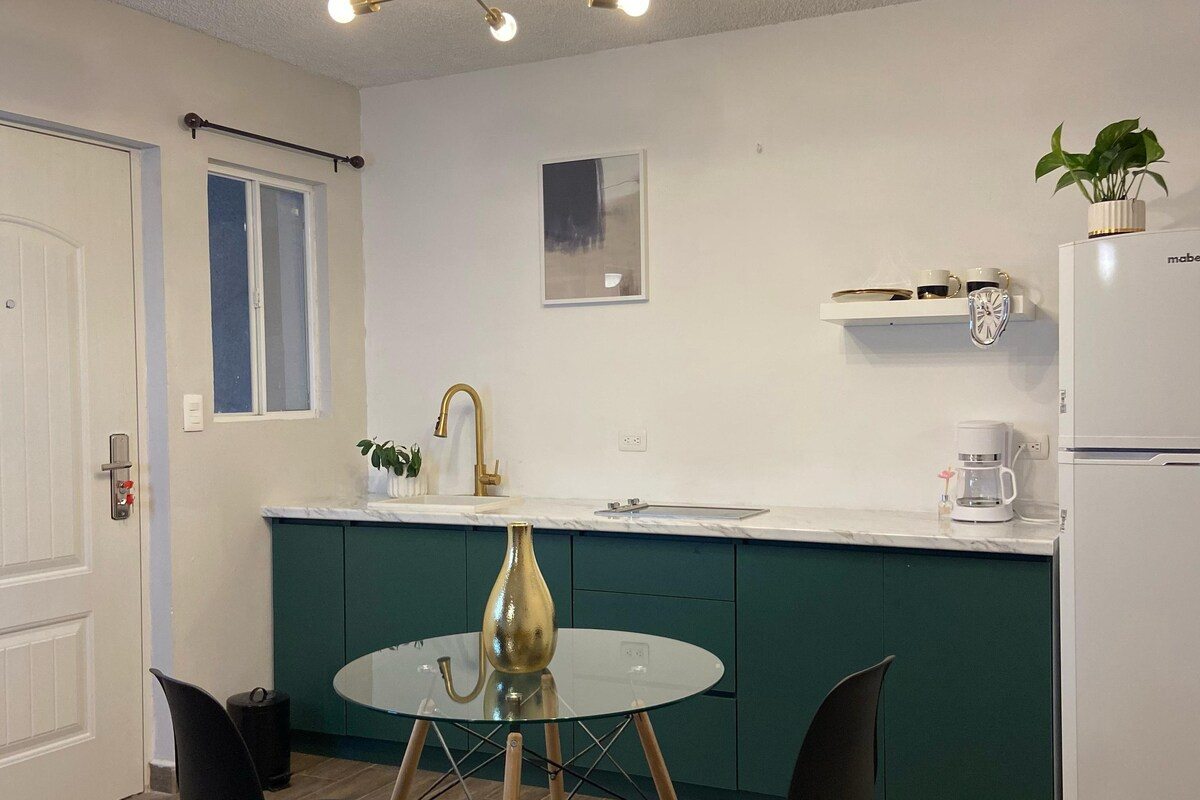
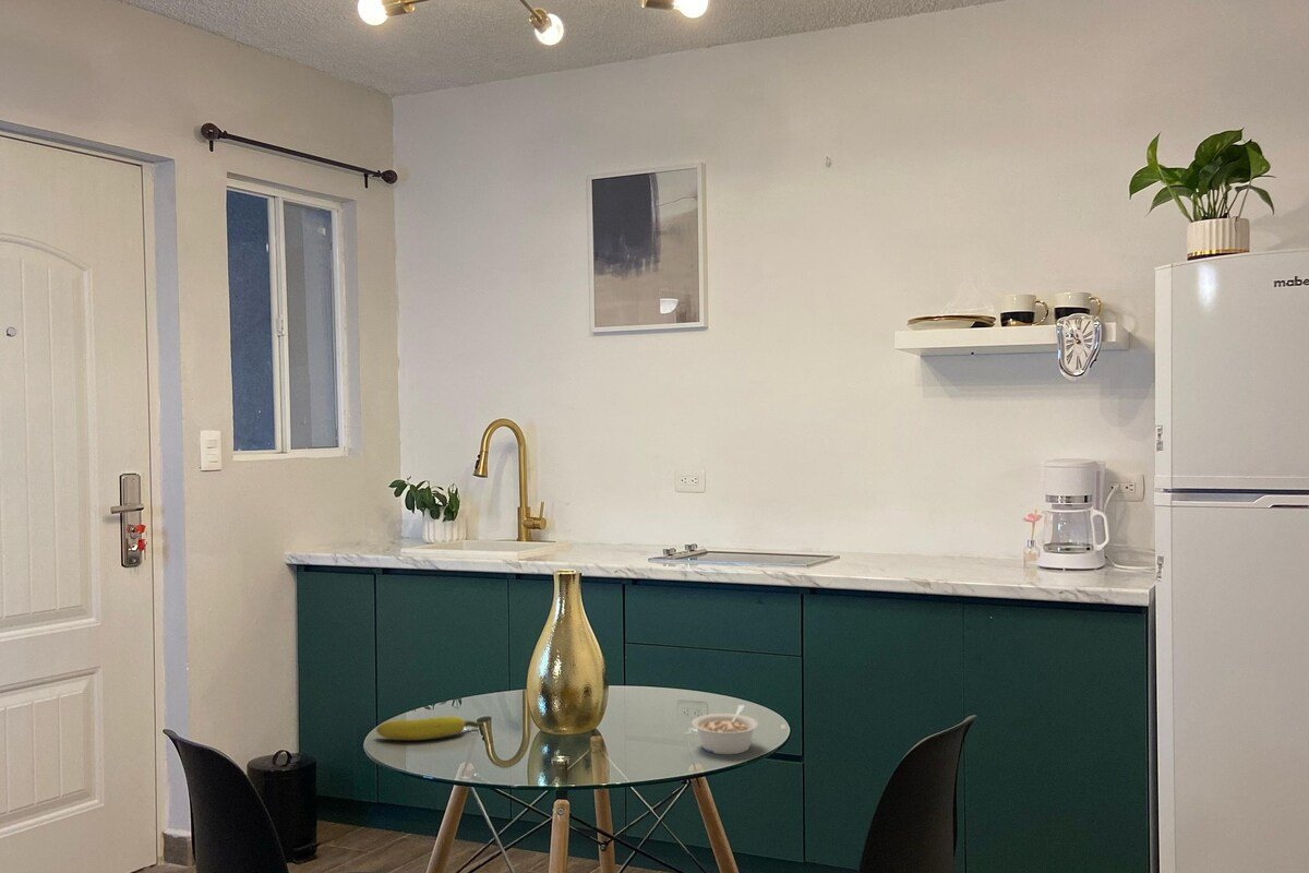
+ legume [690,704,760,755]
+ banana [375,715,484,741]
